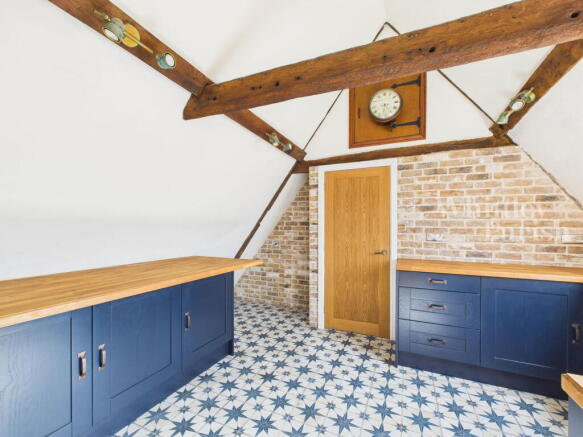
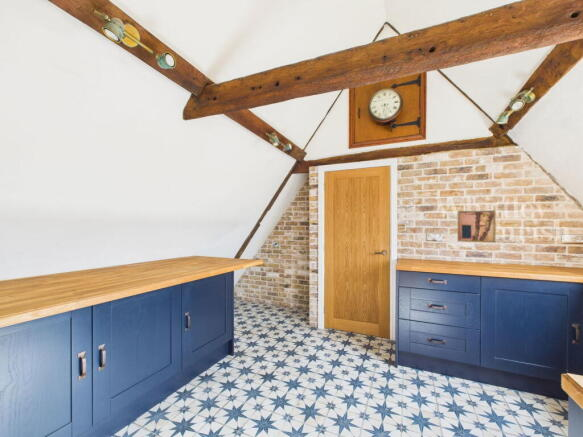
+ wall art [457,210,497,244]
